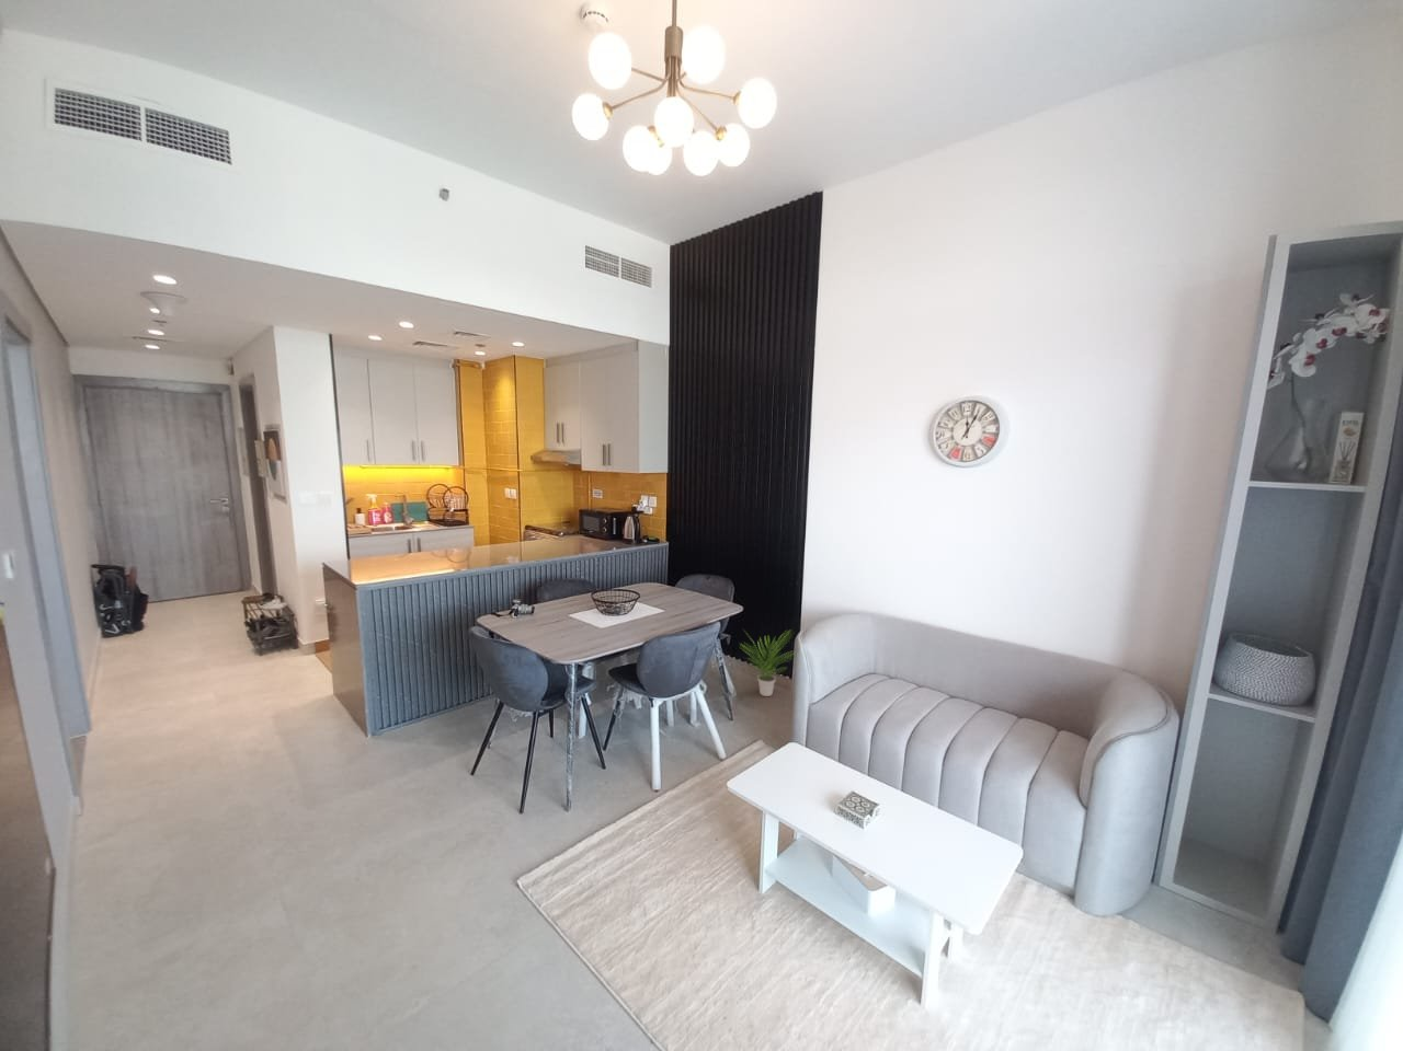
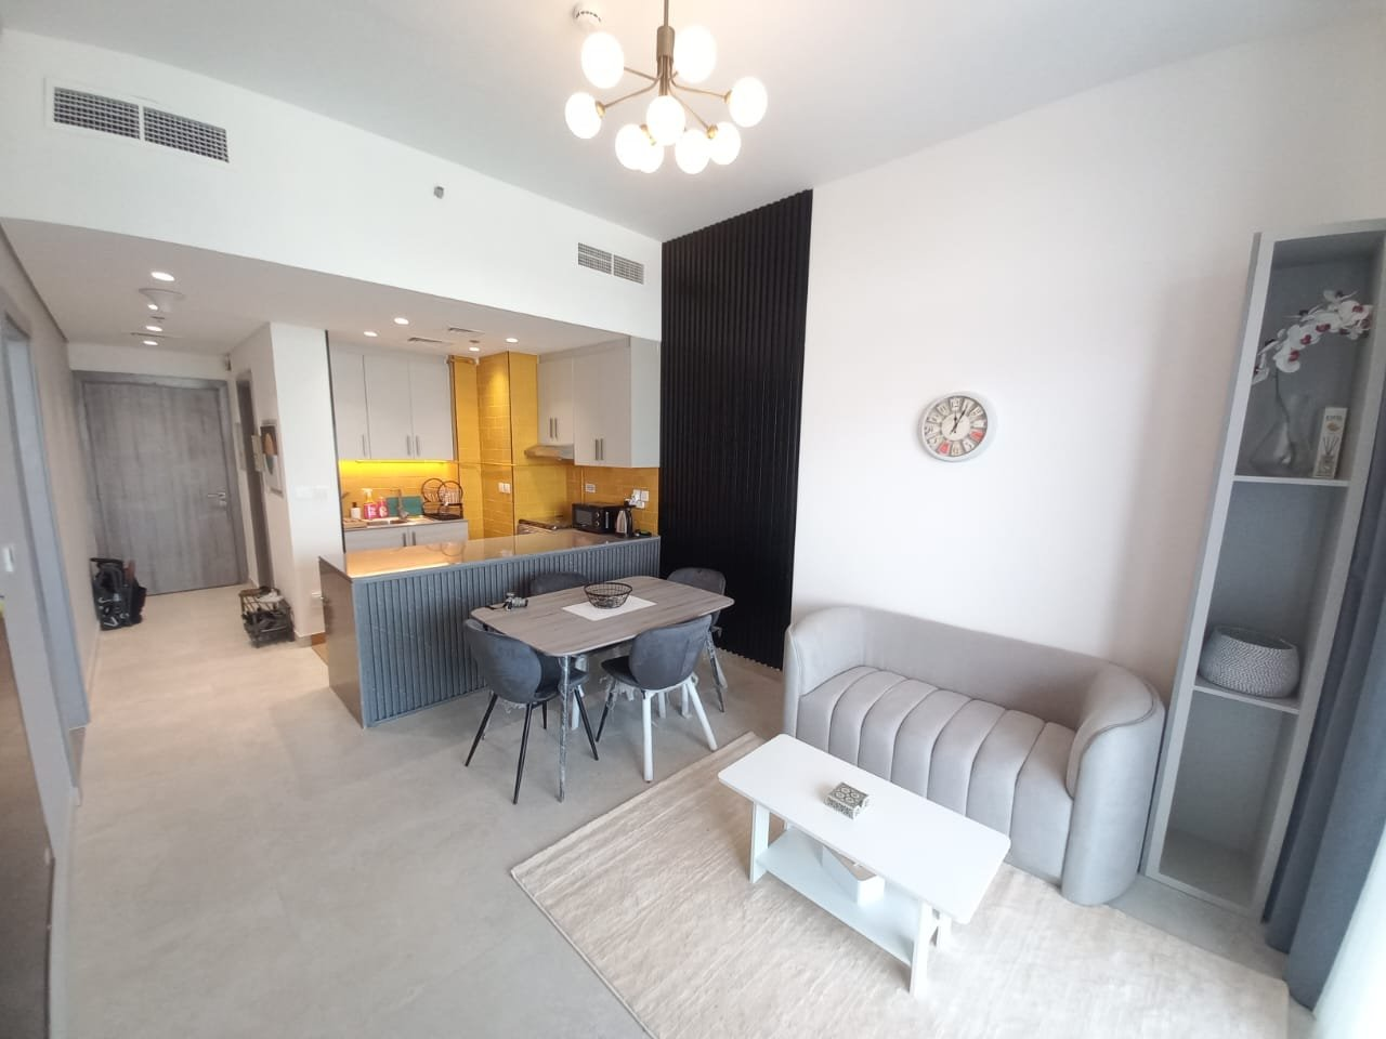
- potted plant [739,628,795,698]
